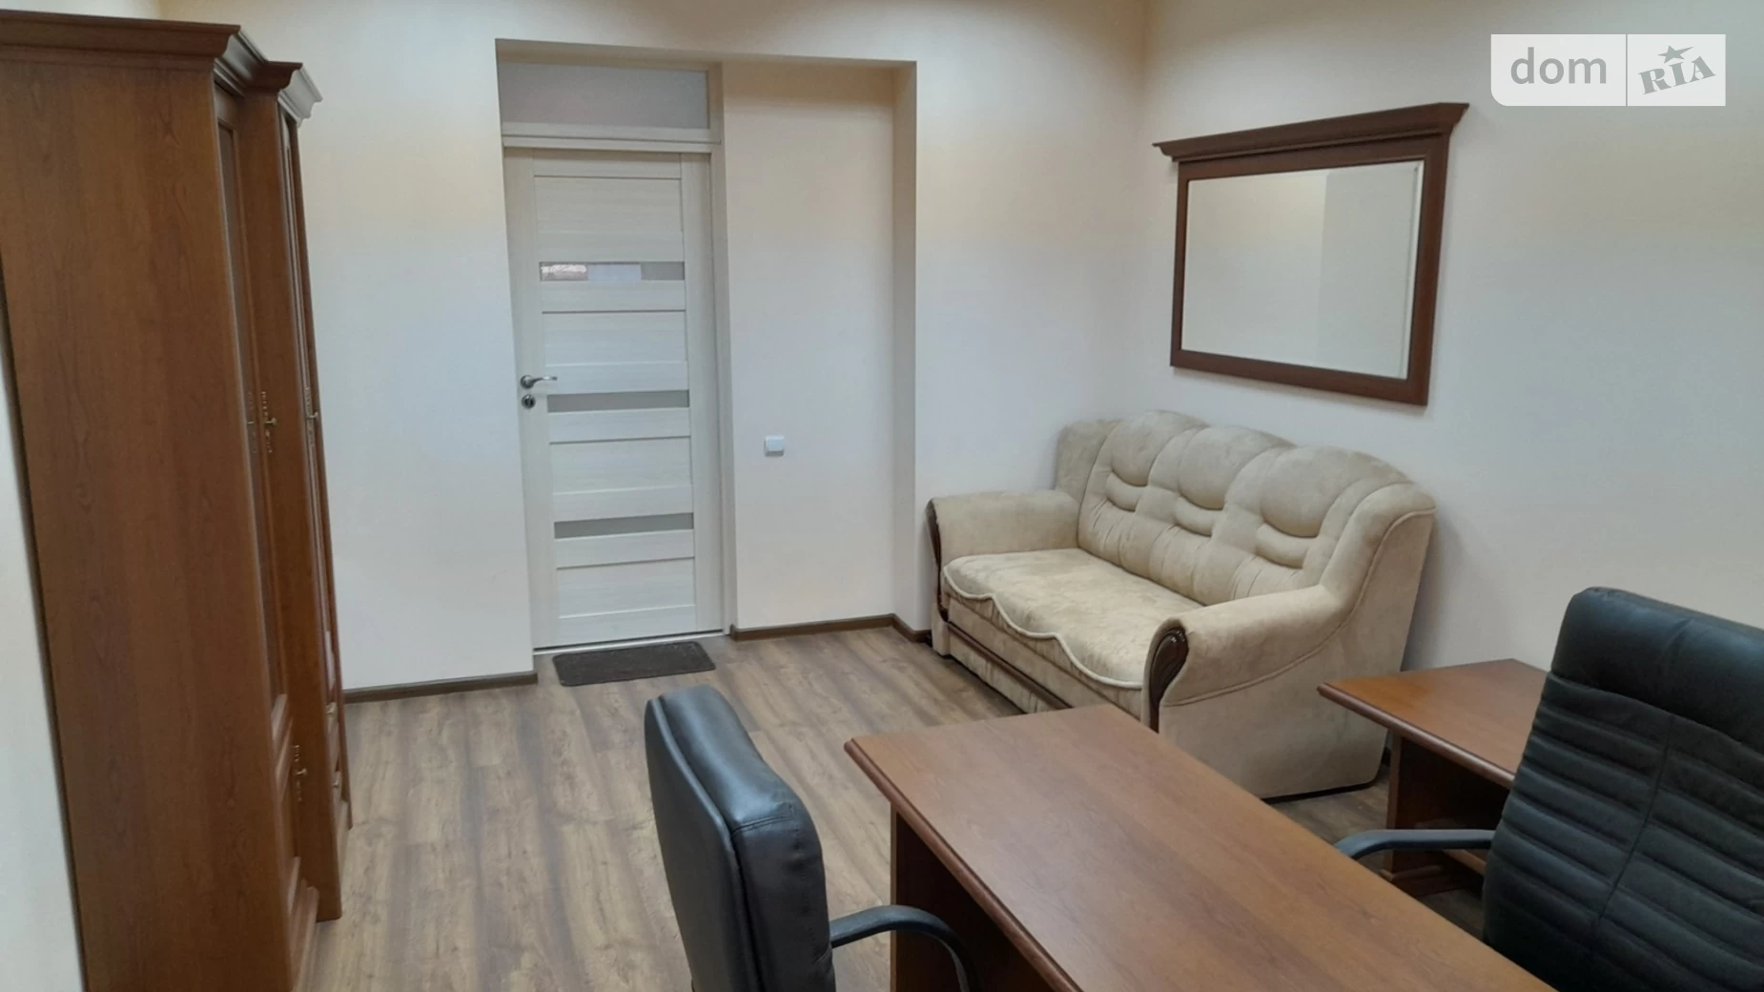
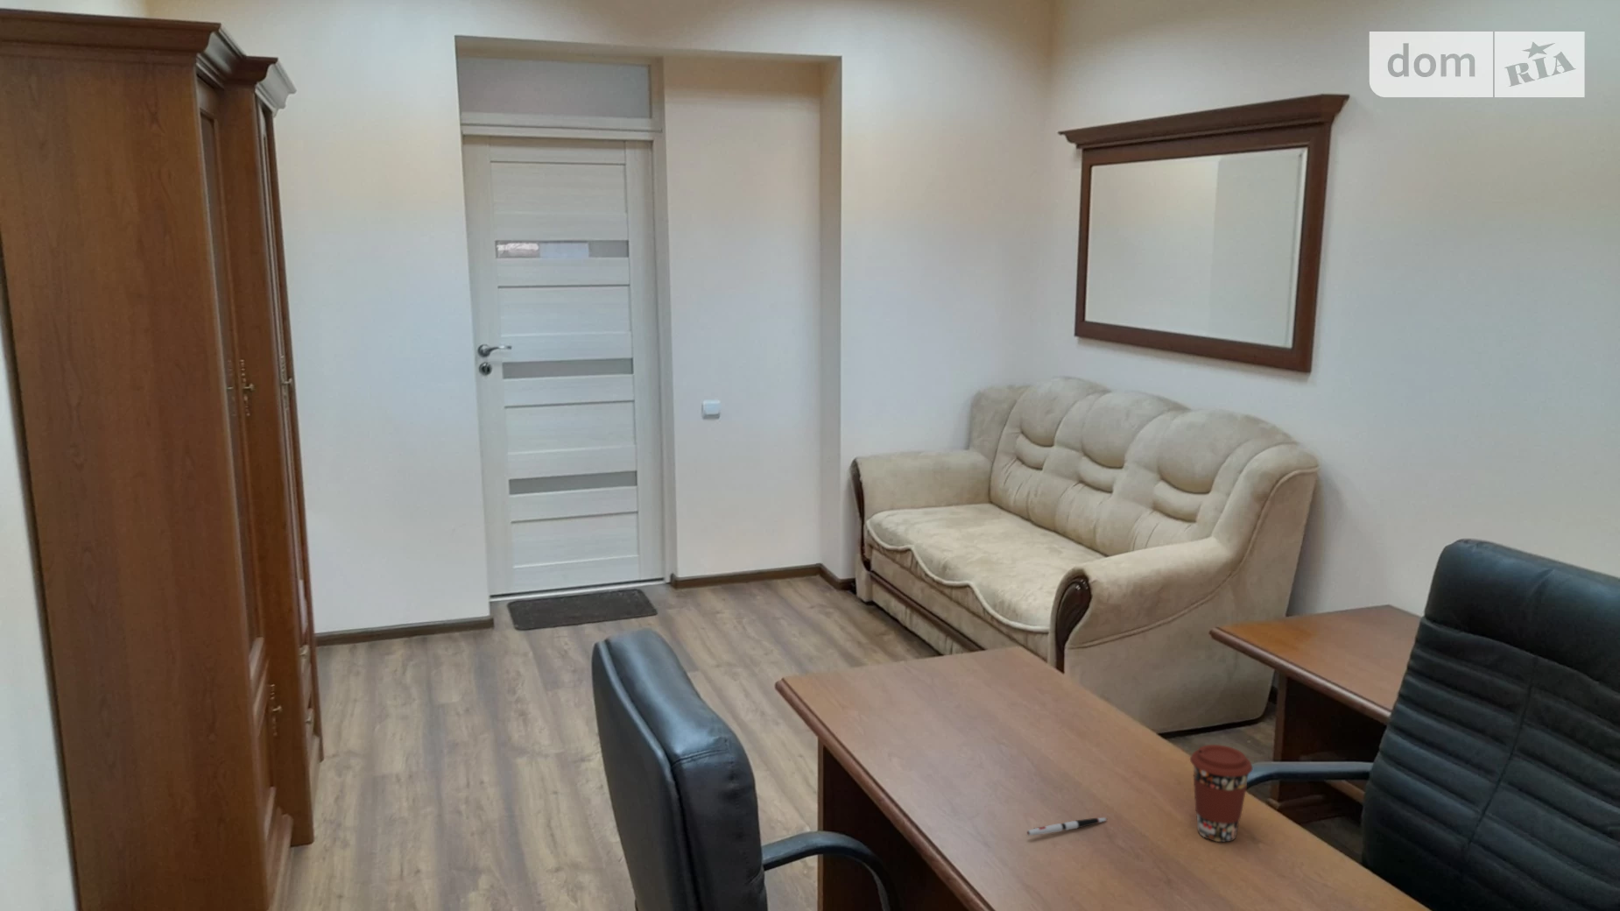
+ coffee cup [1189,744,1254,843]
+ pen [1026,818,1108,836]
